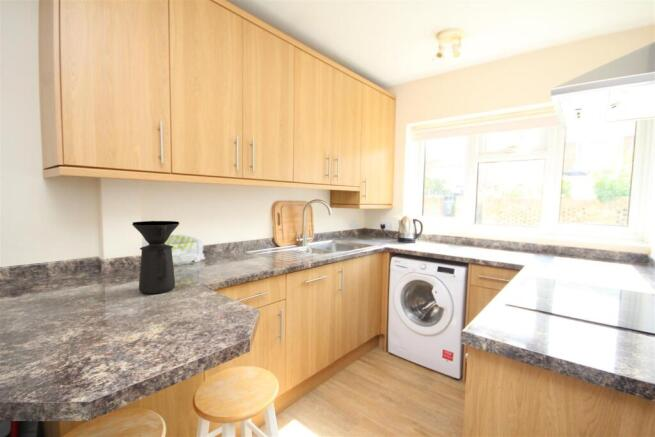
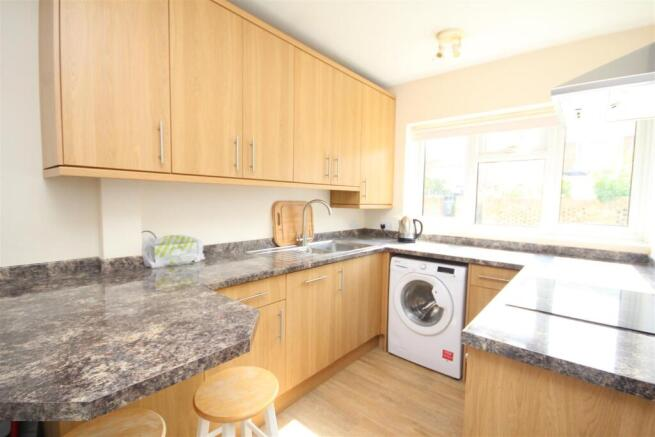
- coffee maker [131,220,180,295]
